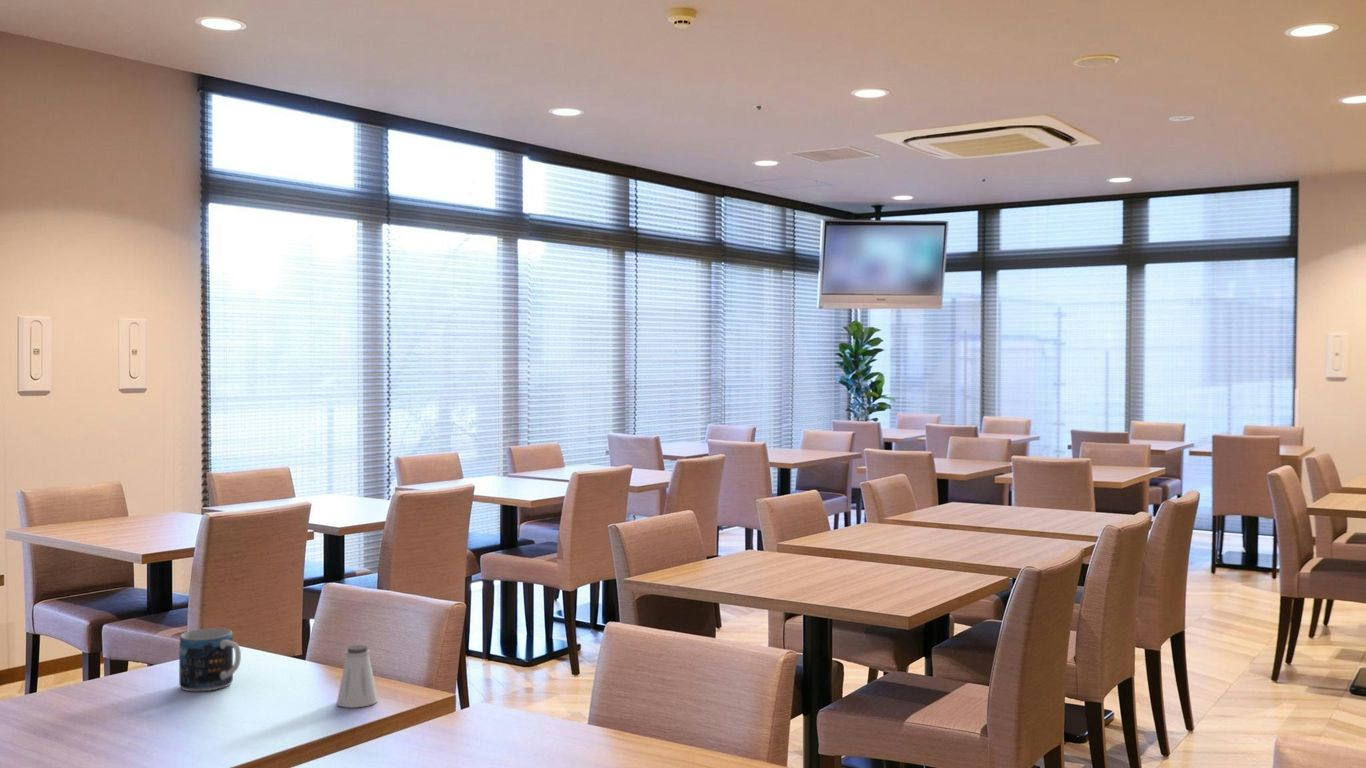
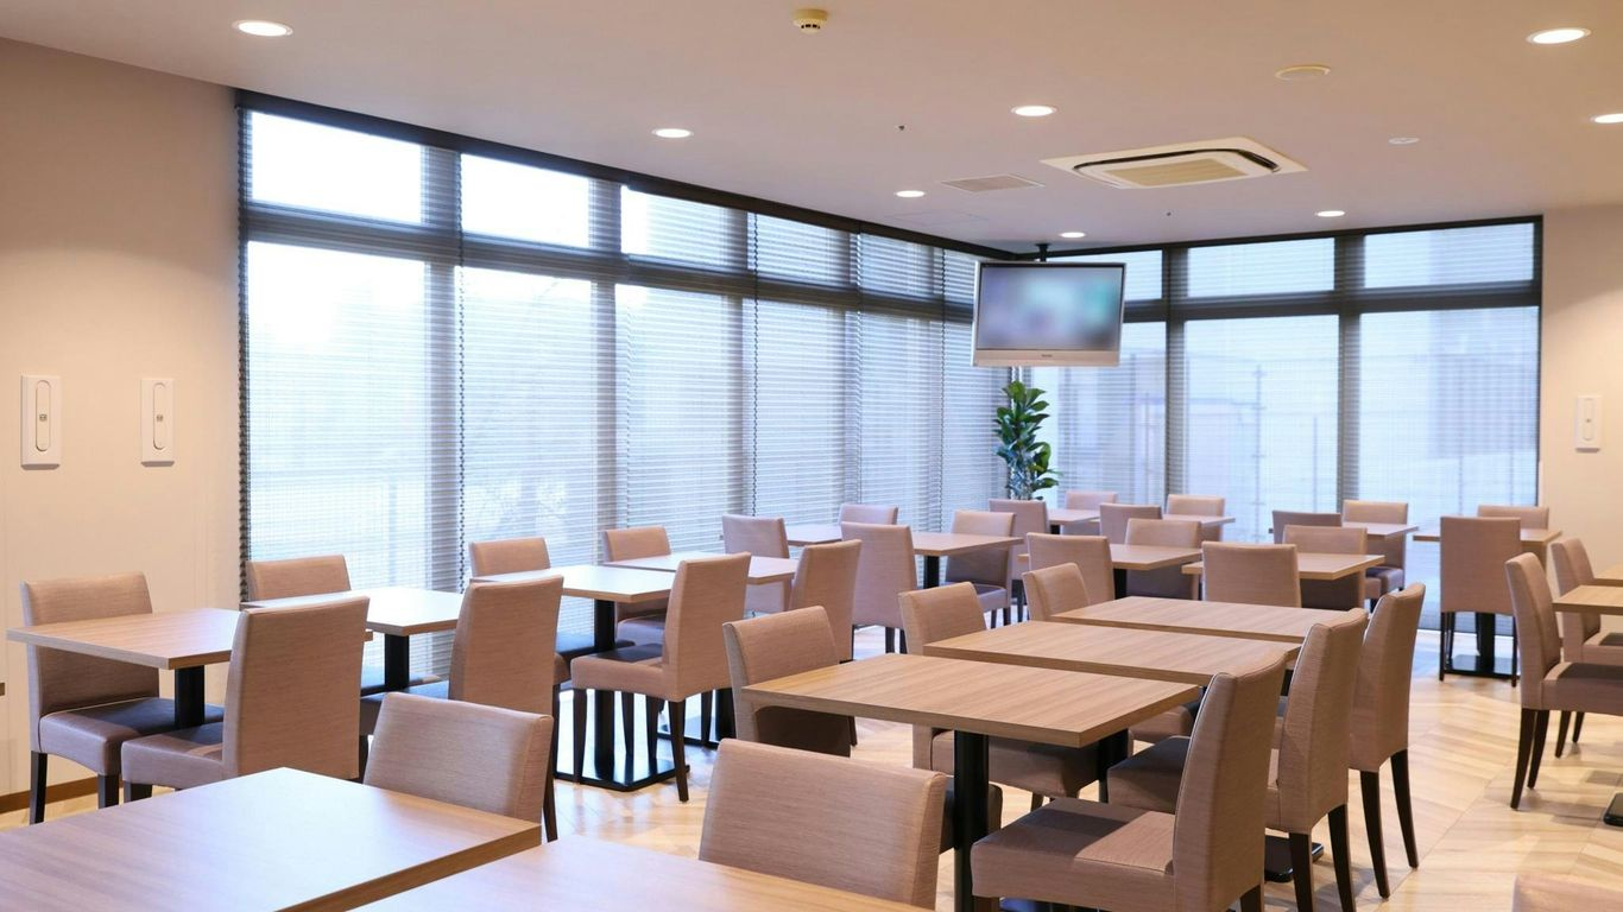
- mug [178,627,242,692]
- saltshaker [336,644,379,708]
